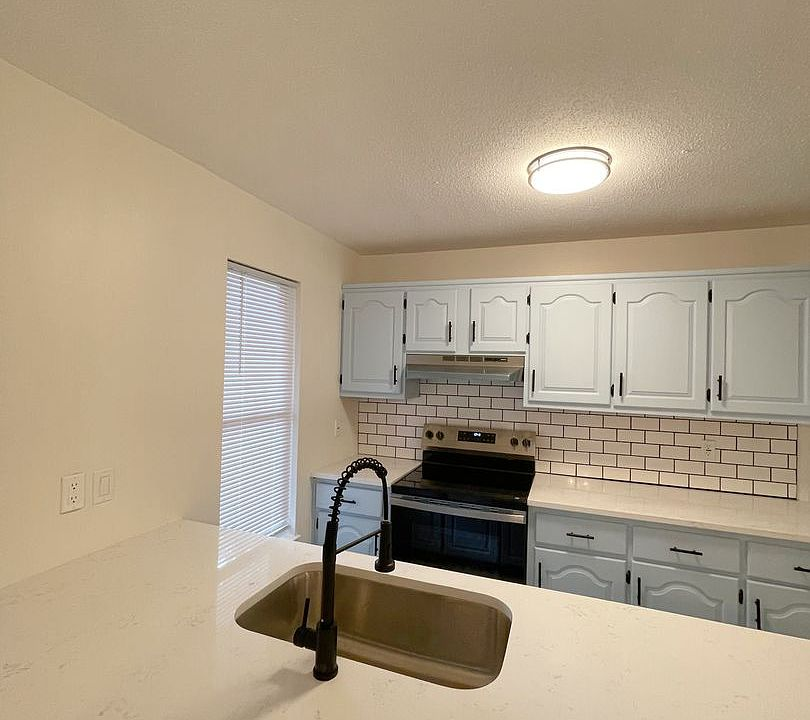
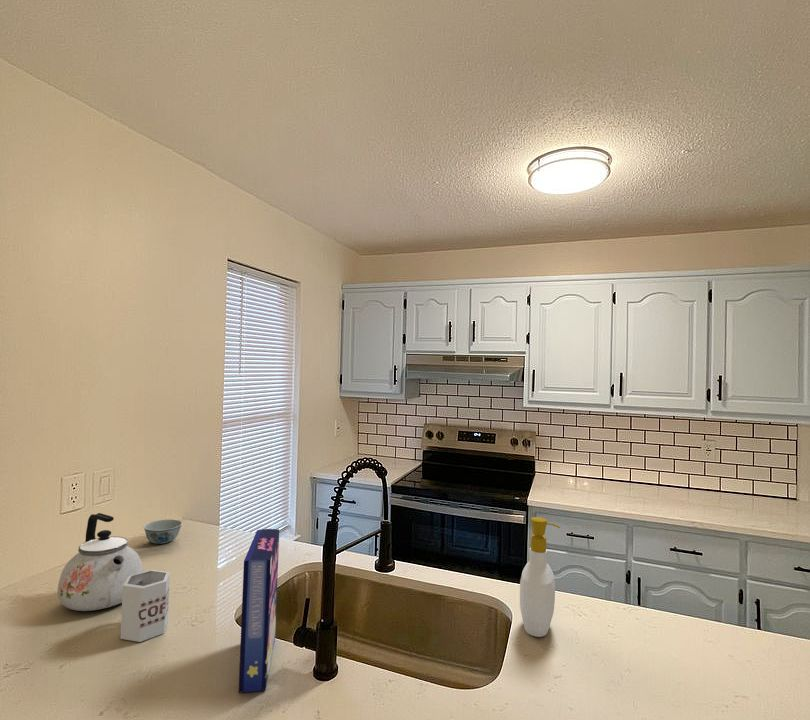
+ kettle [57,512,144,612]
+ bowl [143,518,183,545]
+ cereal box [238,528,280,693]
+ soap bottle [519,516,561,638]
+ mug [119,569,171,643]
